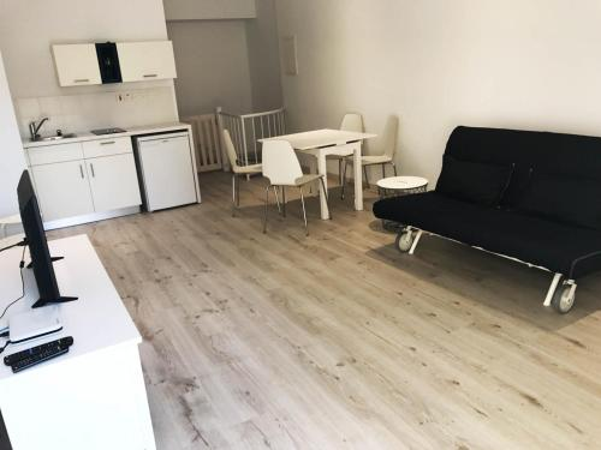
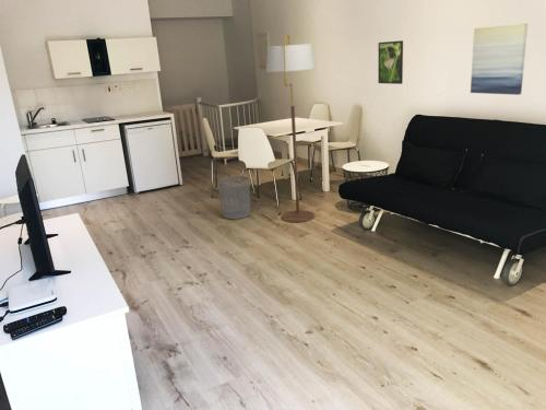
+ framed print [377,39,404,85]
+ wall art [470,23,529,96]
+ floor lamp [265,34,317,223]
+ waste bin [216,175,251,220]
